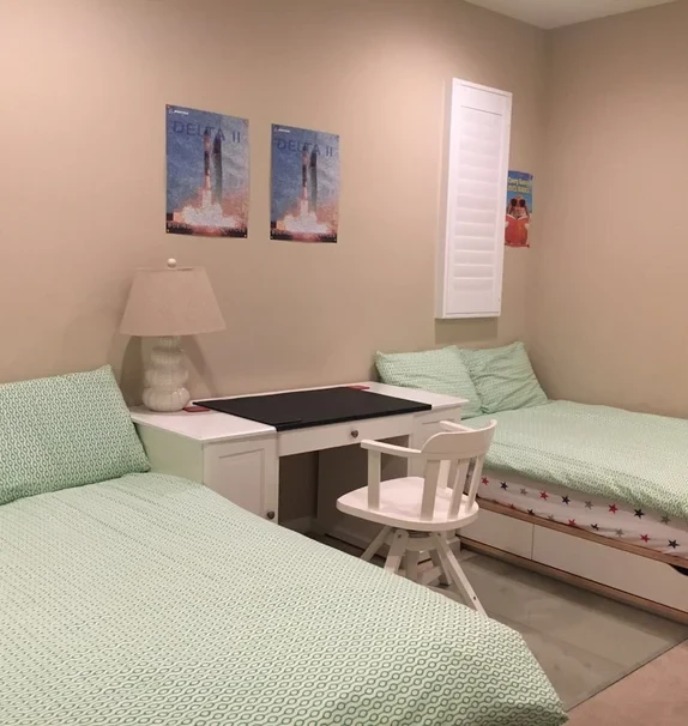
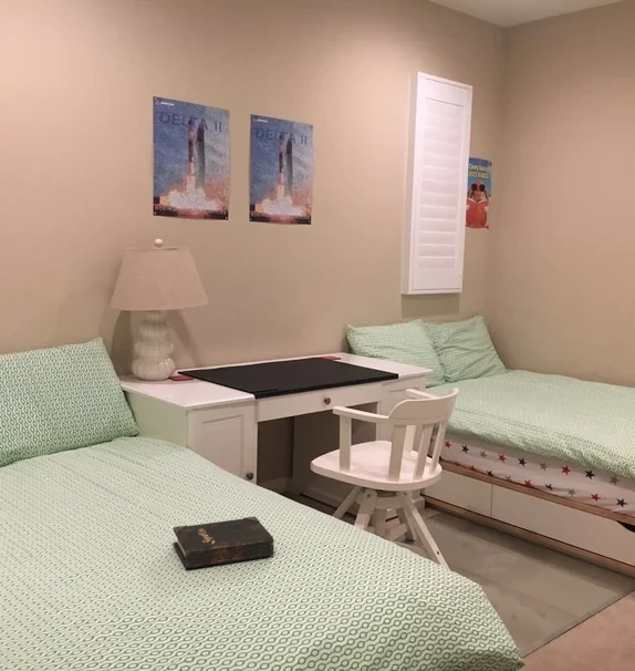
+ hardback book [173,516,275,570]
